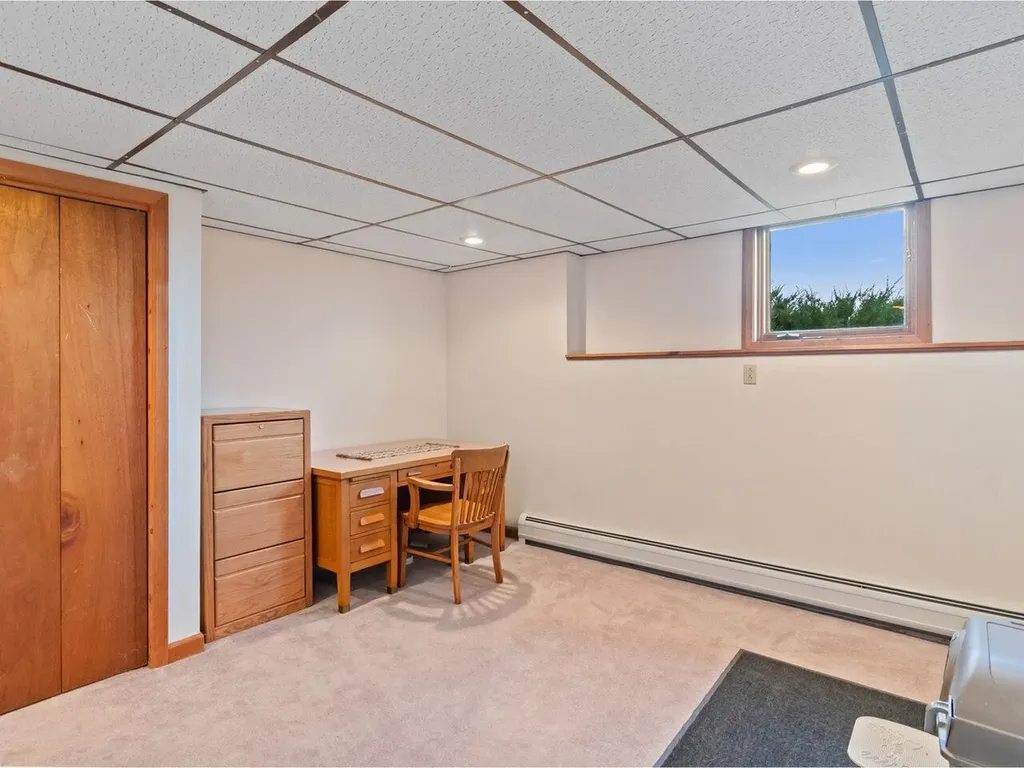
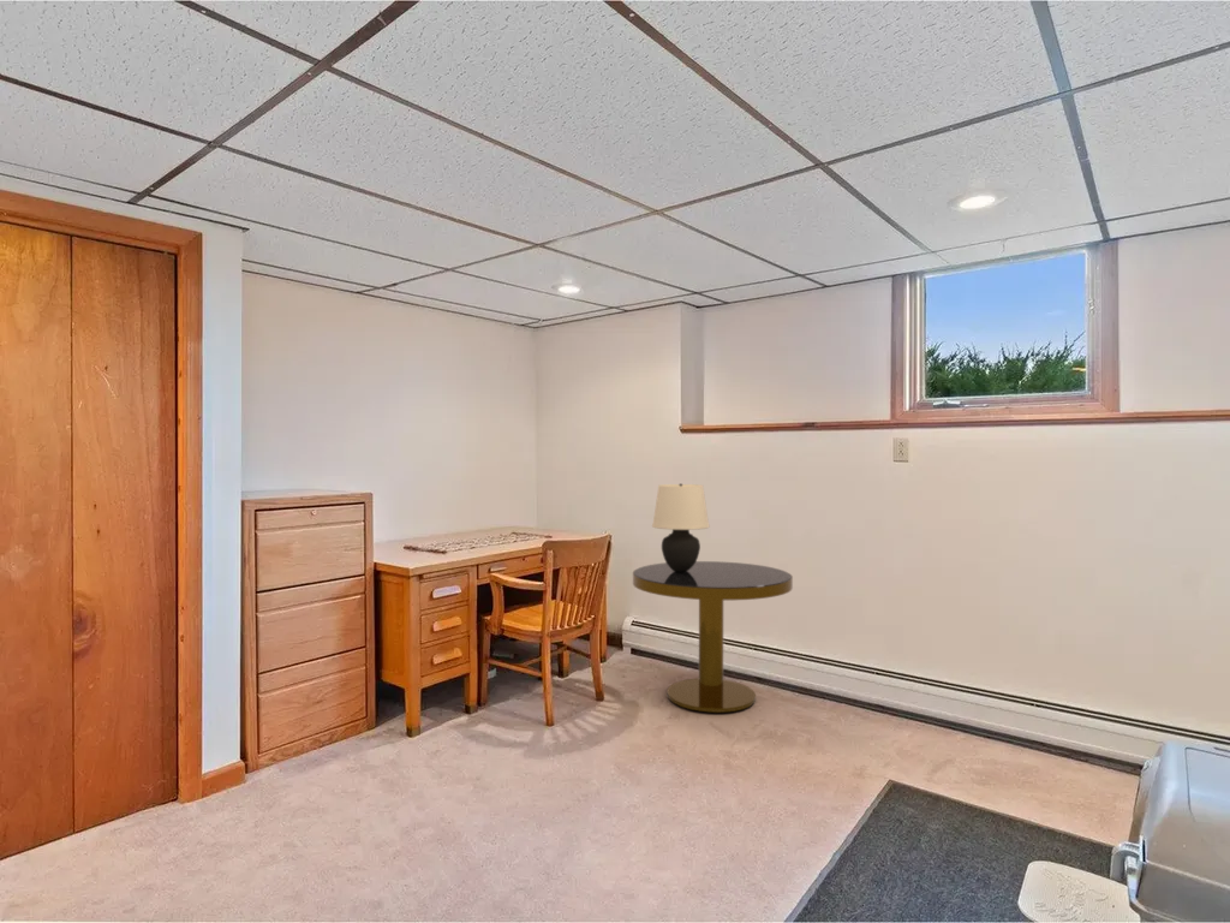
+ table lamp [651,483,711,572]
+ side table [632,560,794,714]
